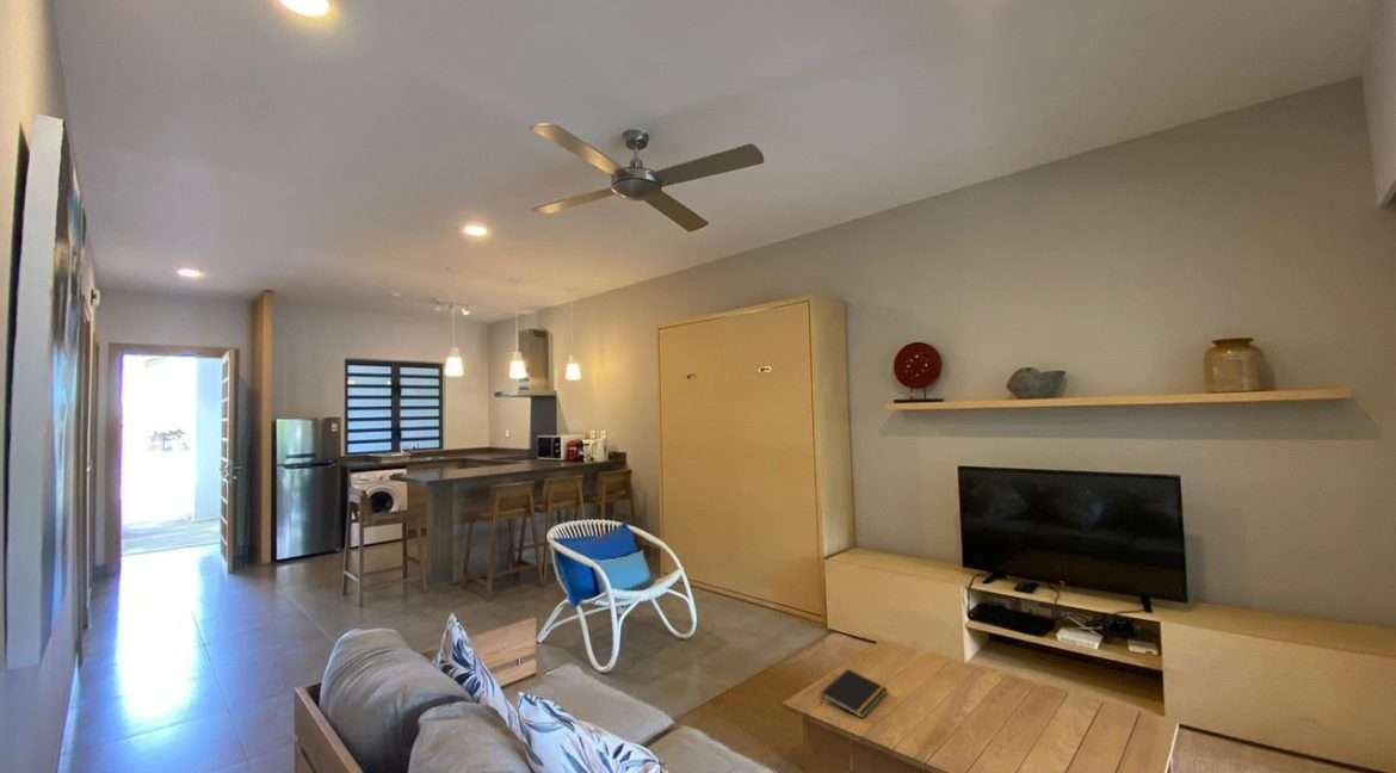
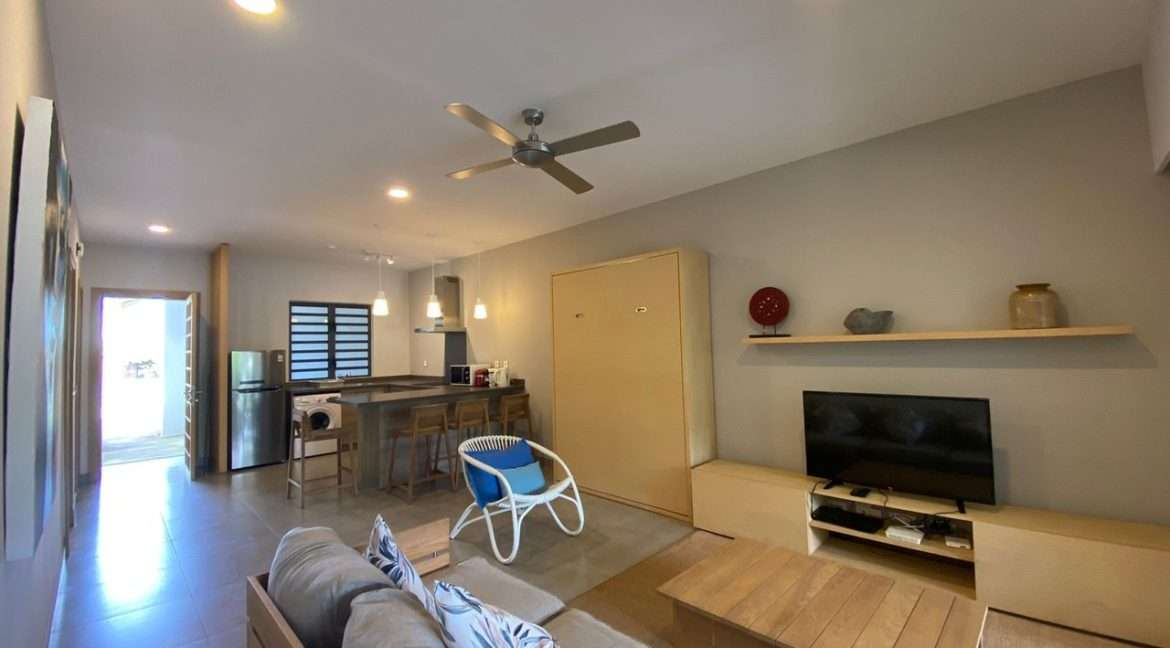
- notepad [820,668,889,719]
